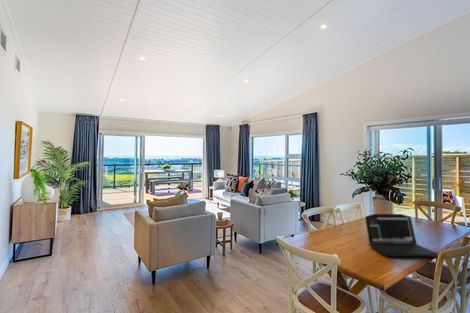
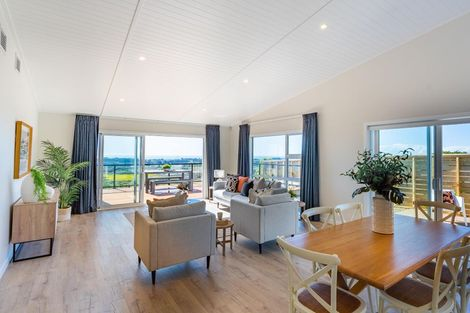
- laptop [364,213,439,258]
